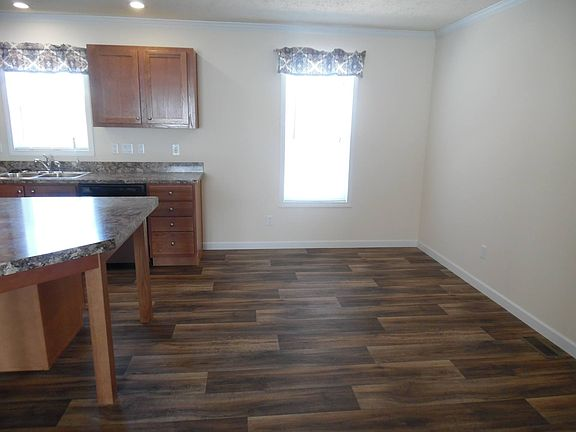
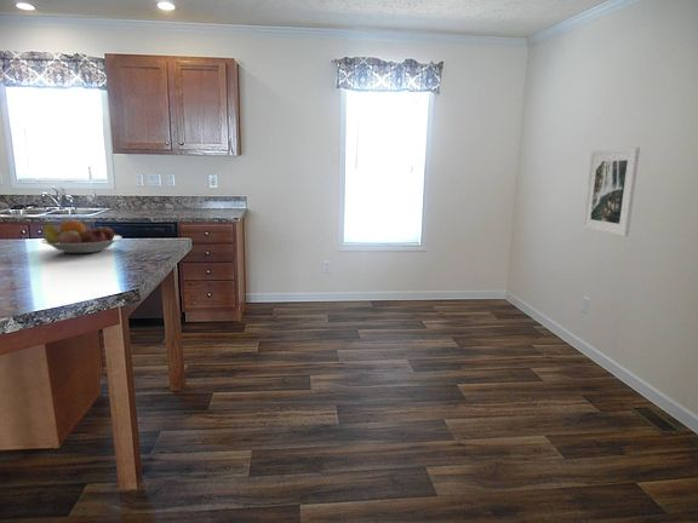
+ fruit bowl [40,219,124,254]
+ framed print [582,146,641,237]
